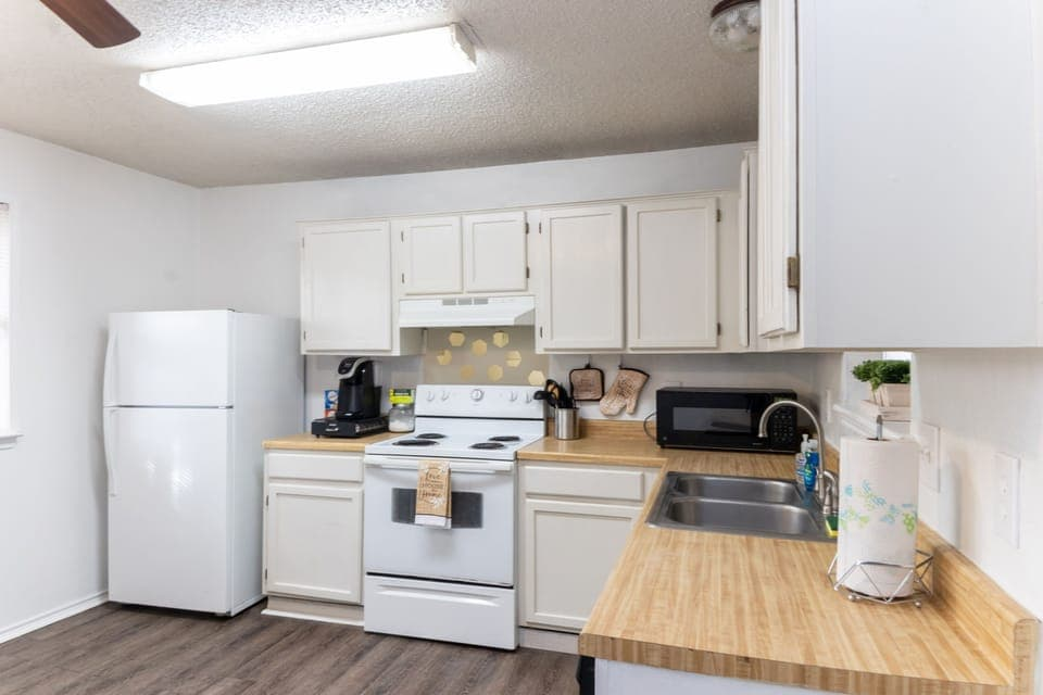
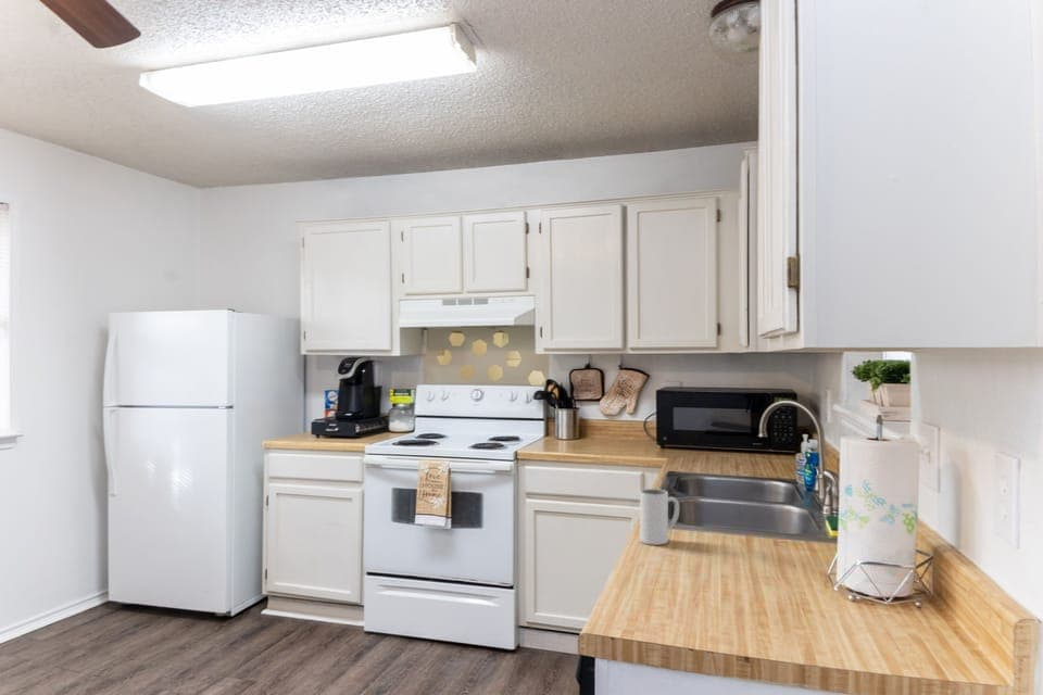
+ mug [639,488,680,546]
